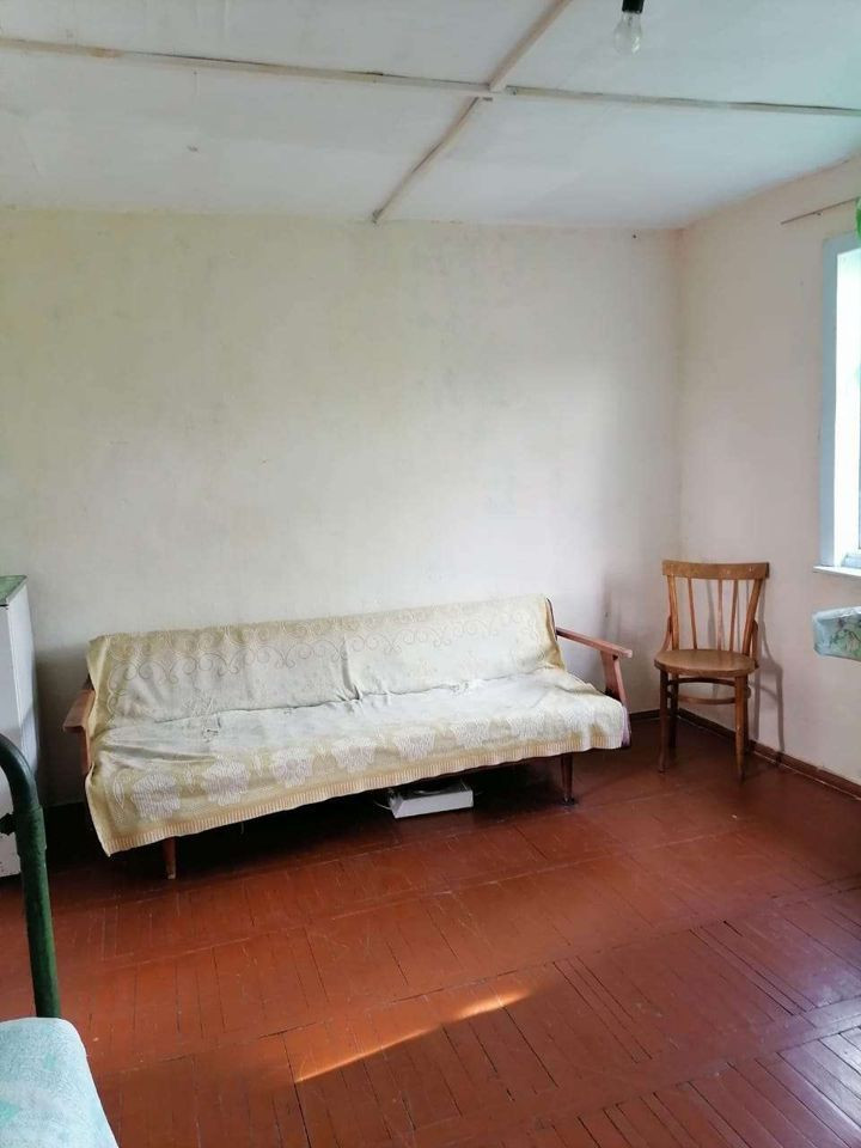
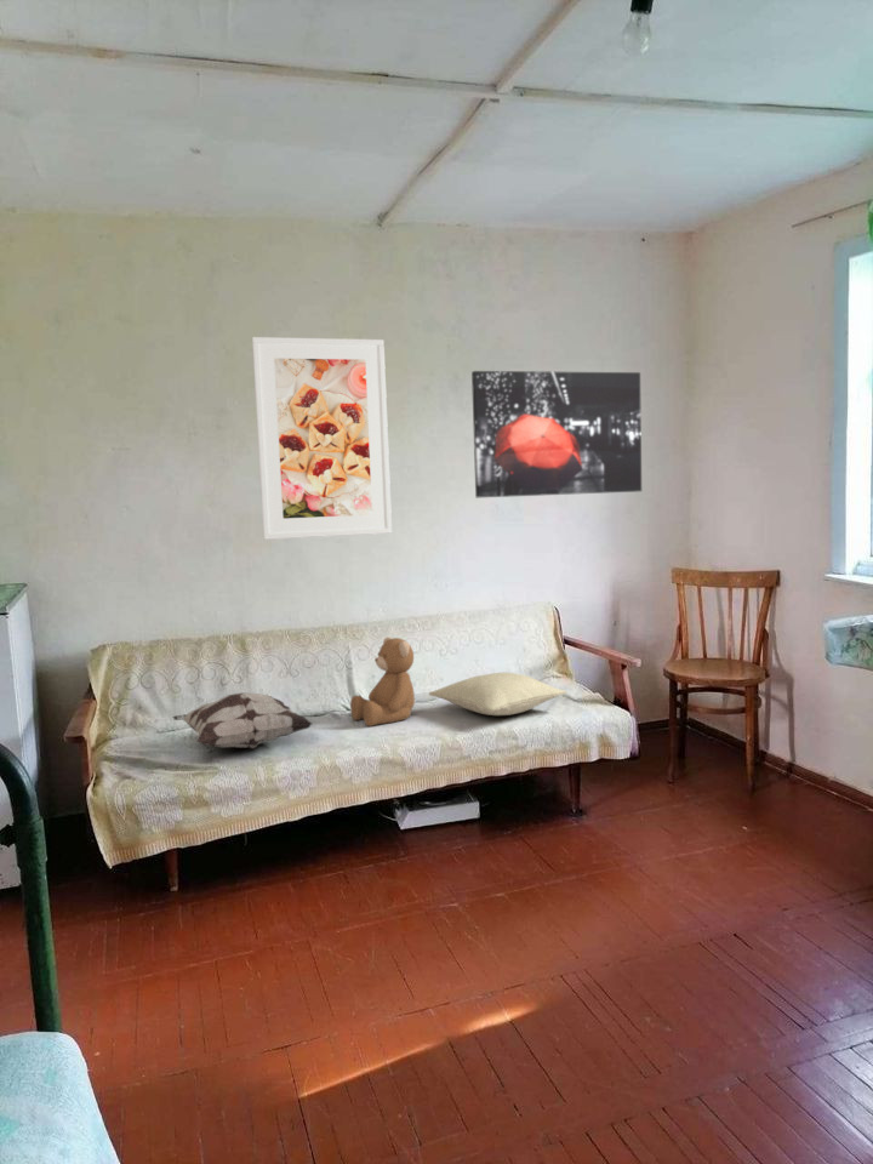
+ pillow [428,672,567,717]
+ teddy bear [349,635,416,728]
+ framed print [251,336,393,541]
+ wall art [470,370,643,498]
+ decorative pillow [171,692,313,751]
